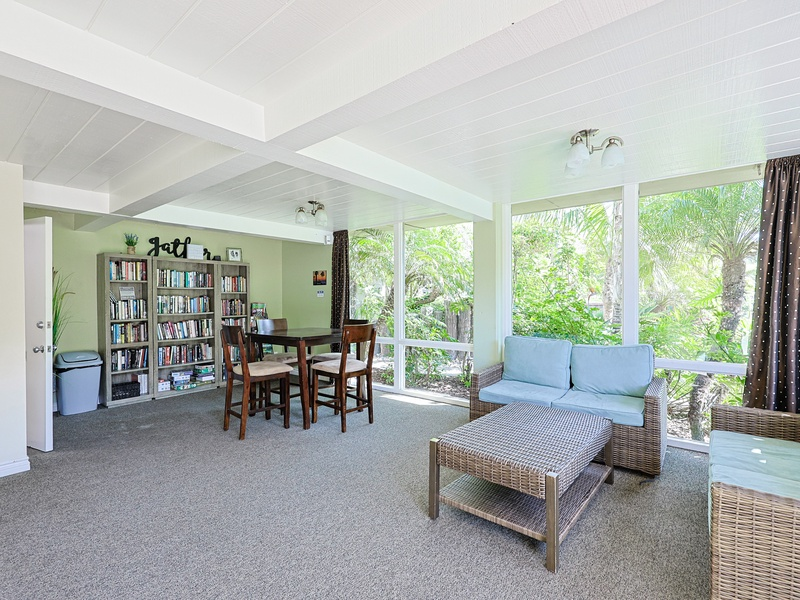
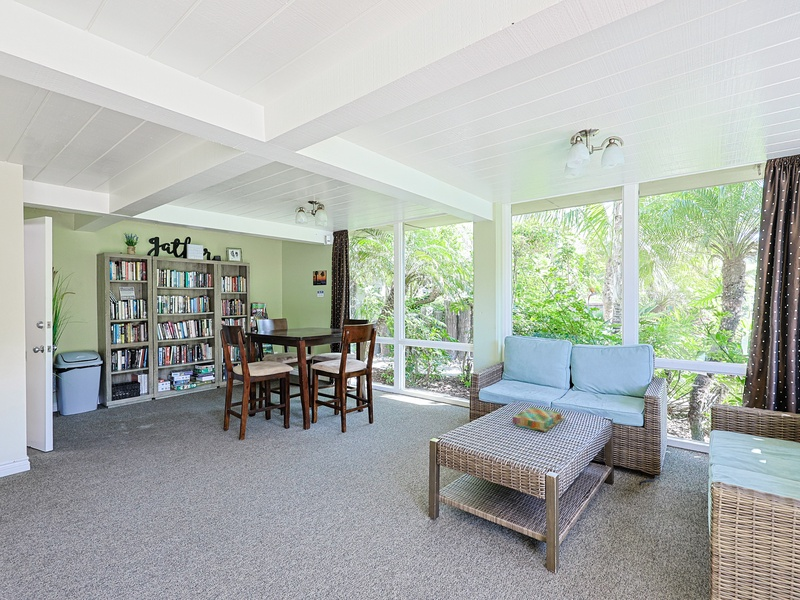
+ board game [512,406,566,433]
